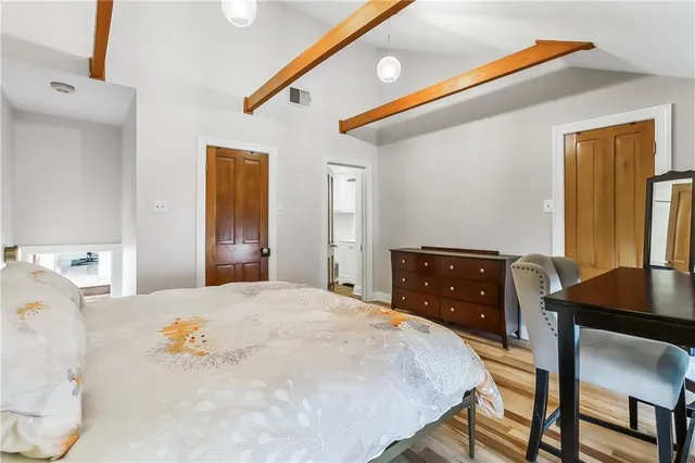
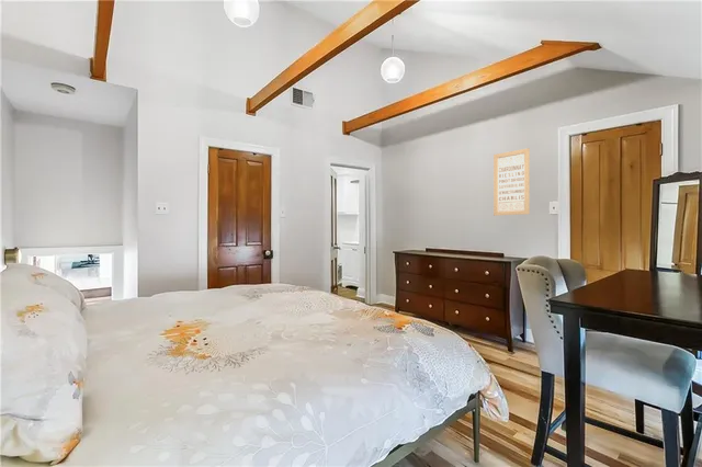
+ wall art [492,147,531,217]
